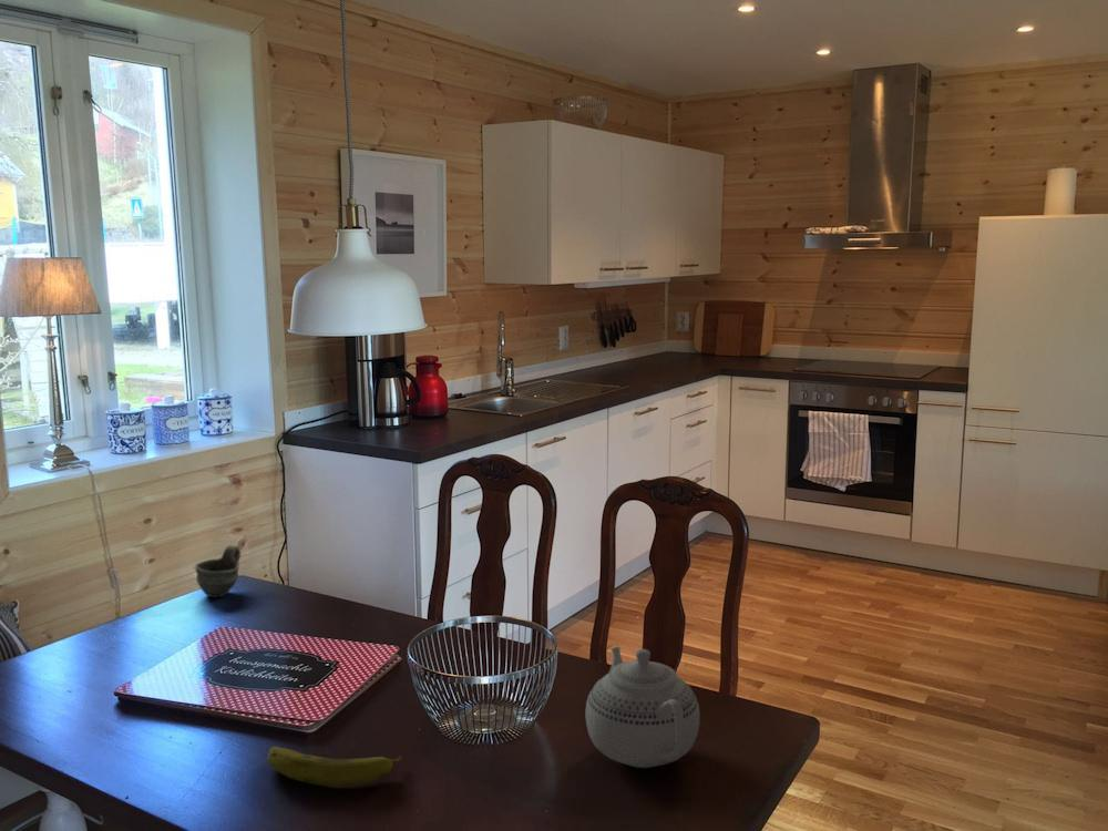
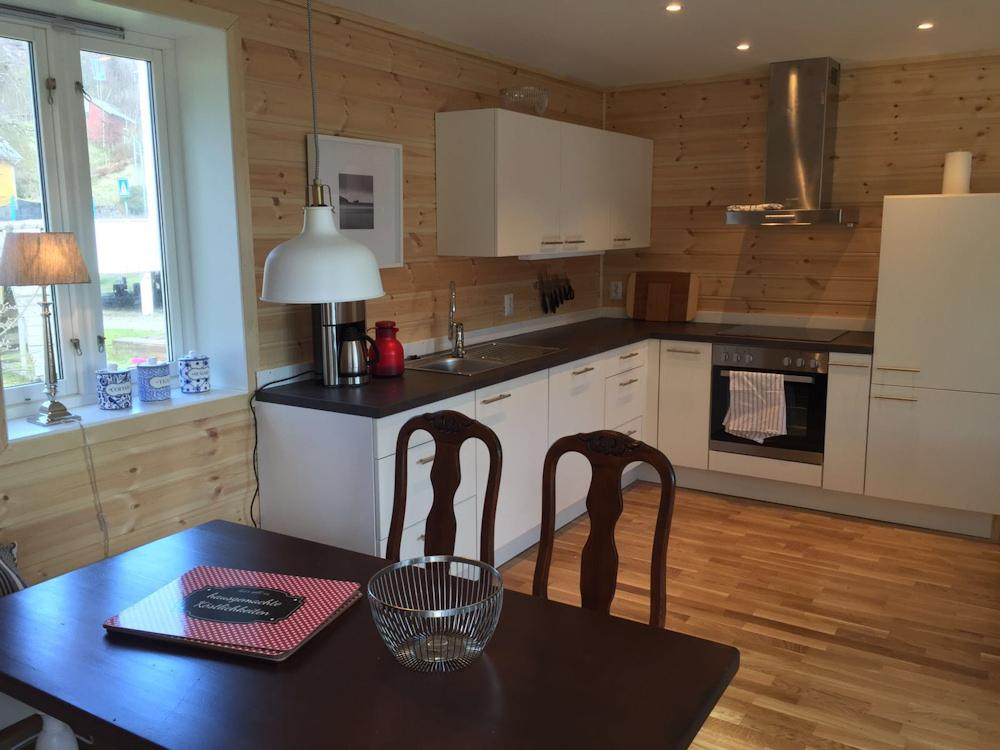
- fruit [266,746,403,788]
- cup [193,544,242,599]
- teapot [585,646,700,769]
